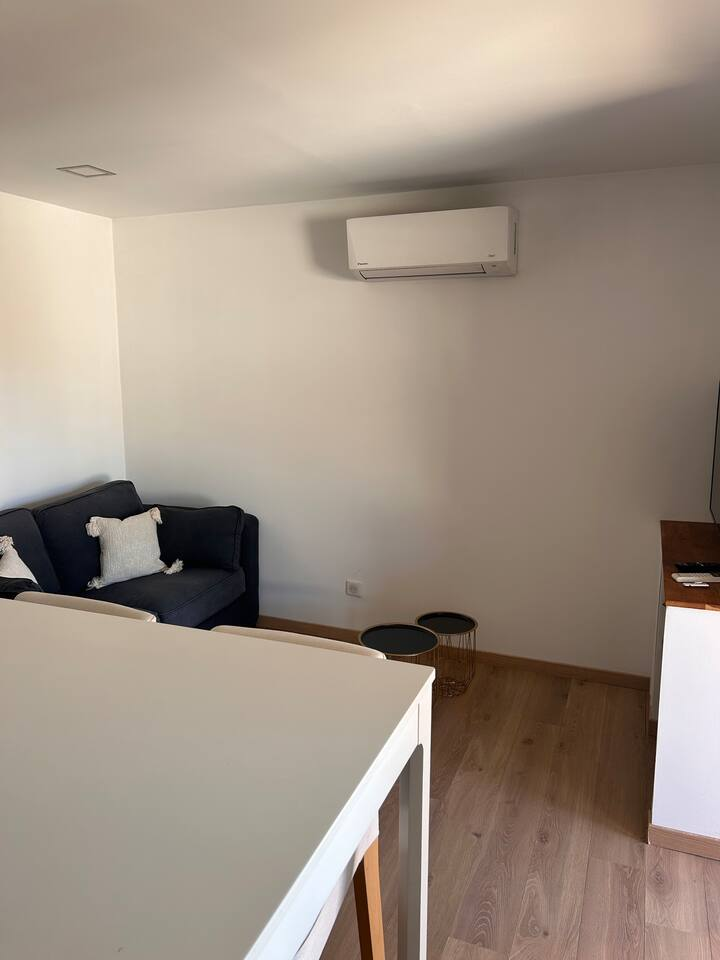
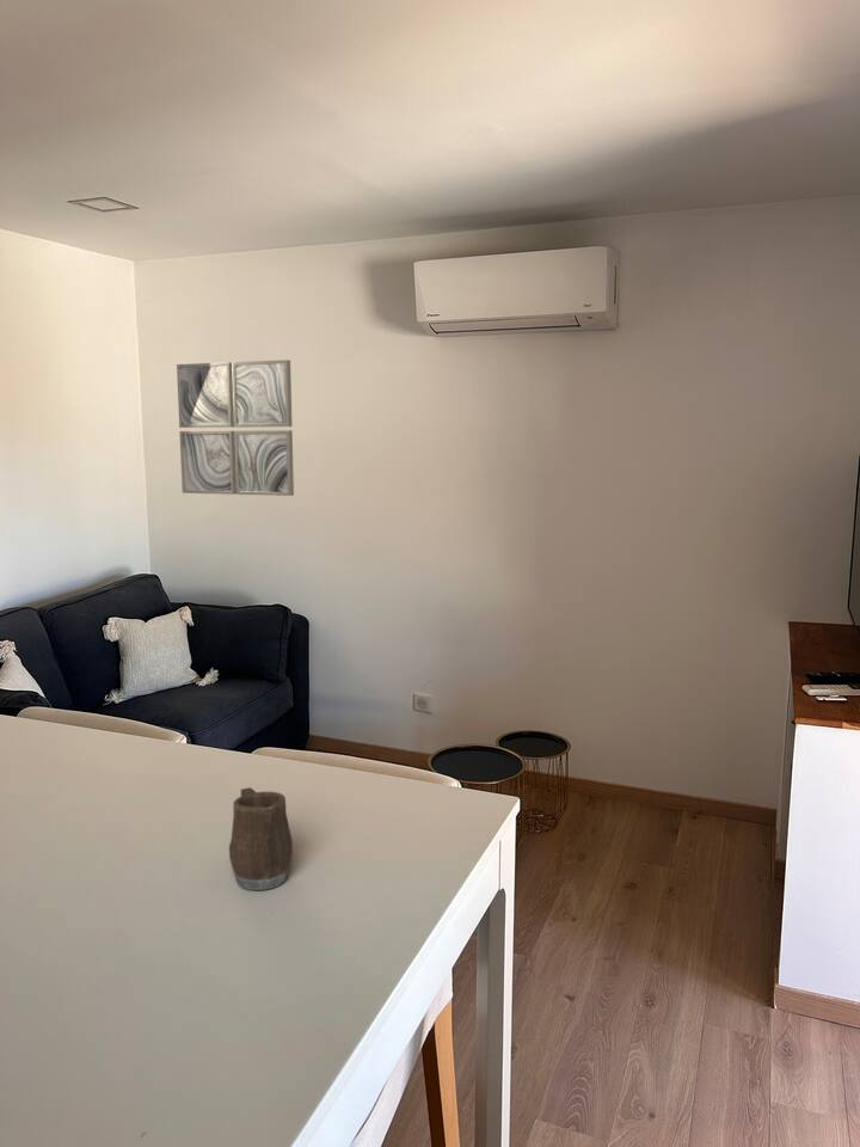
+ mug [228,786,294,891]
+ wall art [176,358,295,497]
